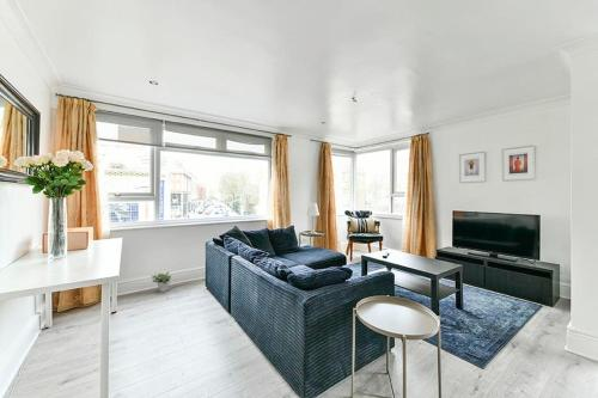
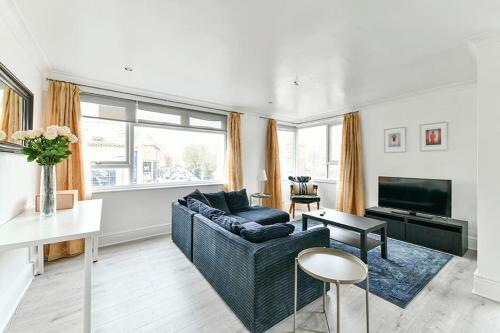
- potted plant [151,270,172,293]
